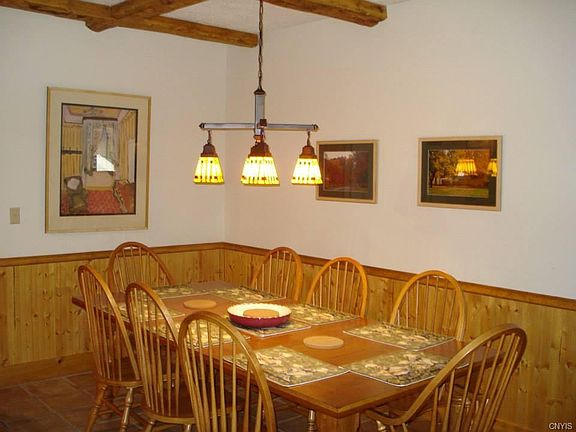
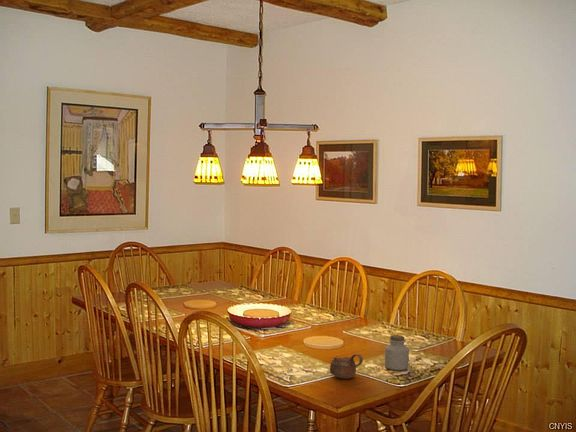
+ jar [384,334,410,371]
+ cup [329,353,364,380]
